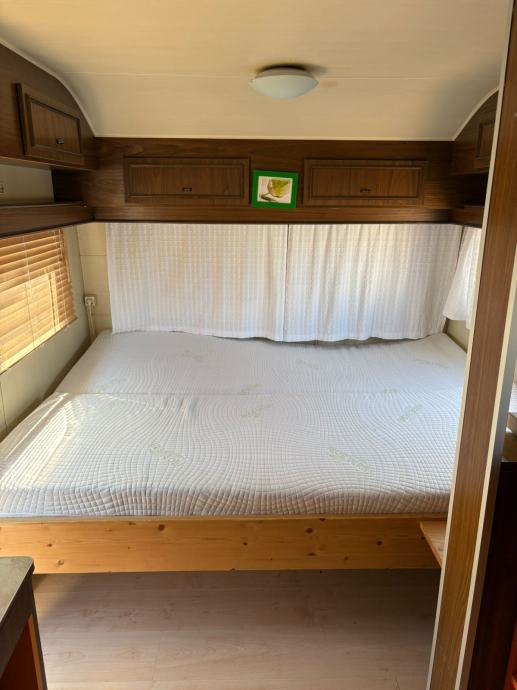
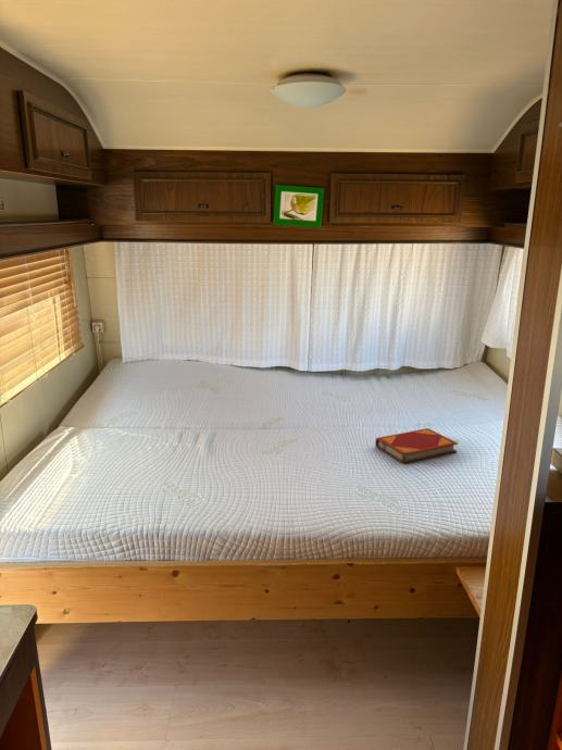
+ hardback book [374,427,459,464]
